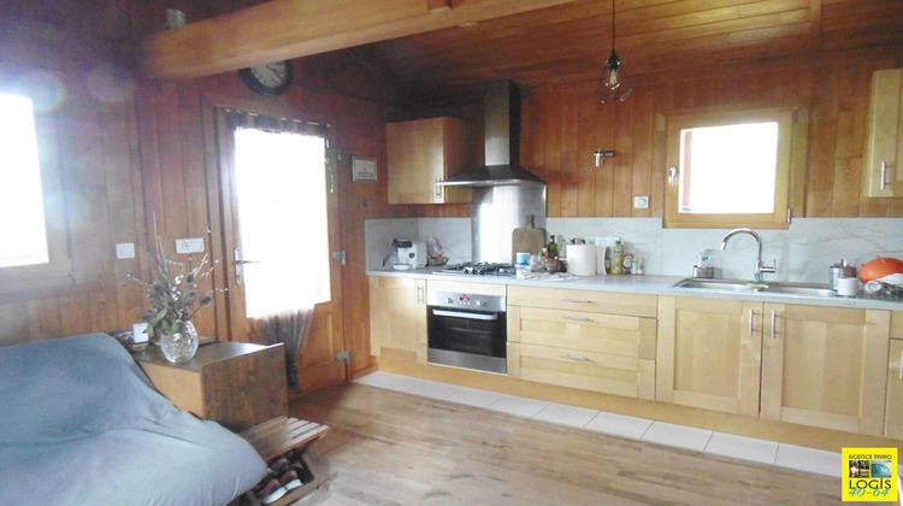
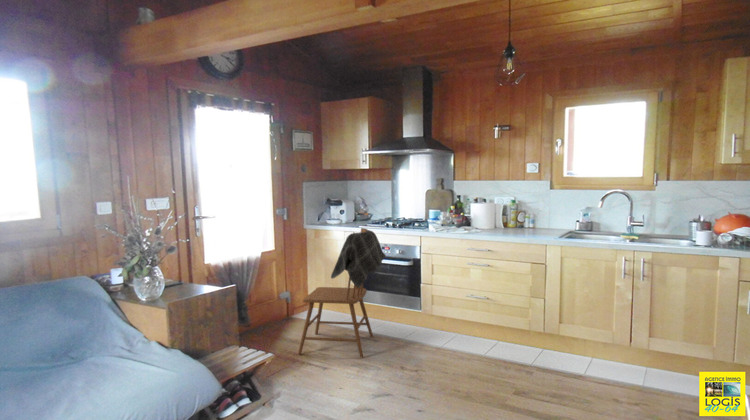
+ dining chair [297,227,387,359]
